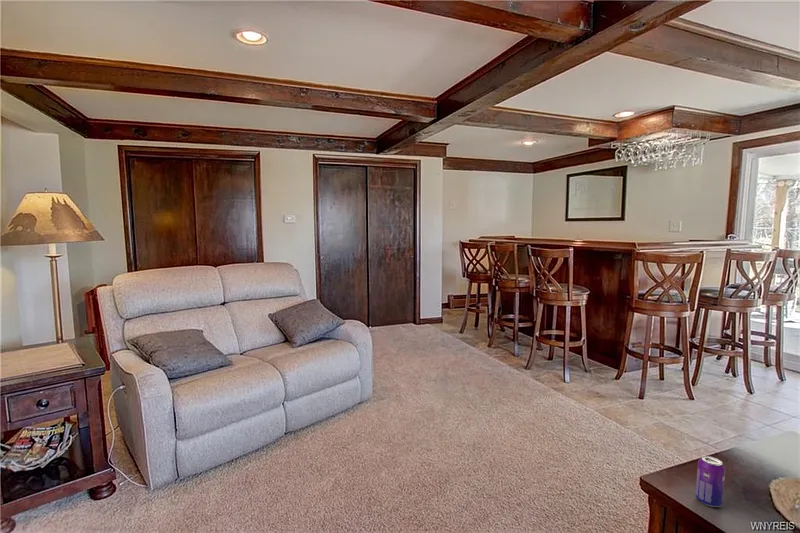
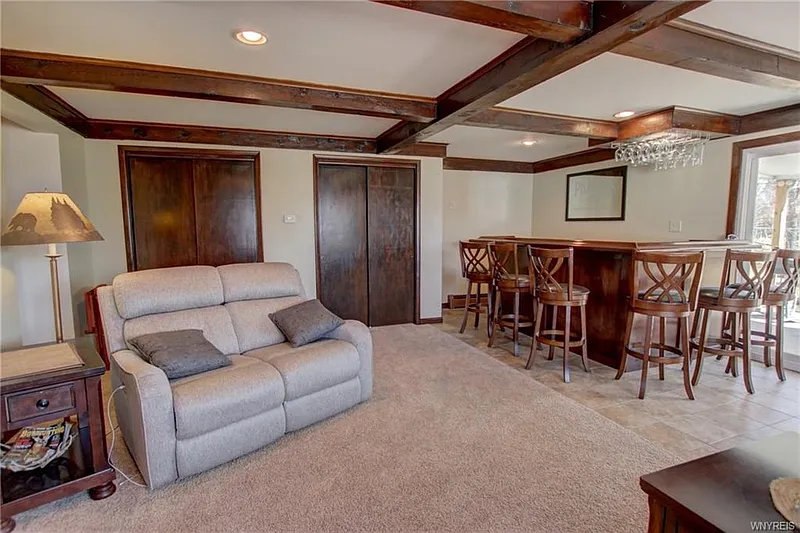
- beverage can [694,455,727,508]
